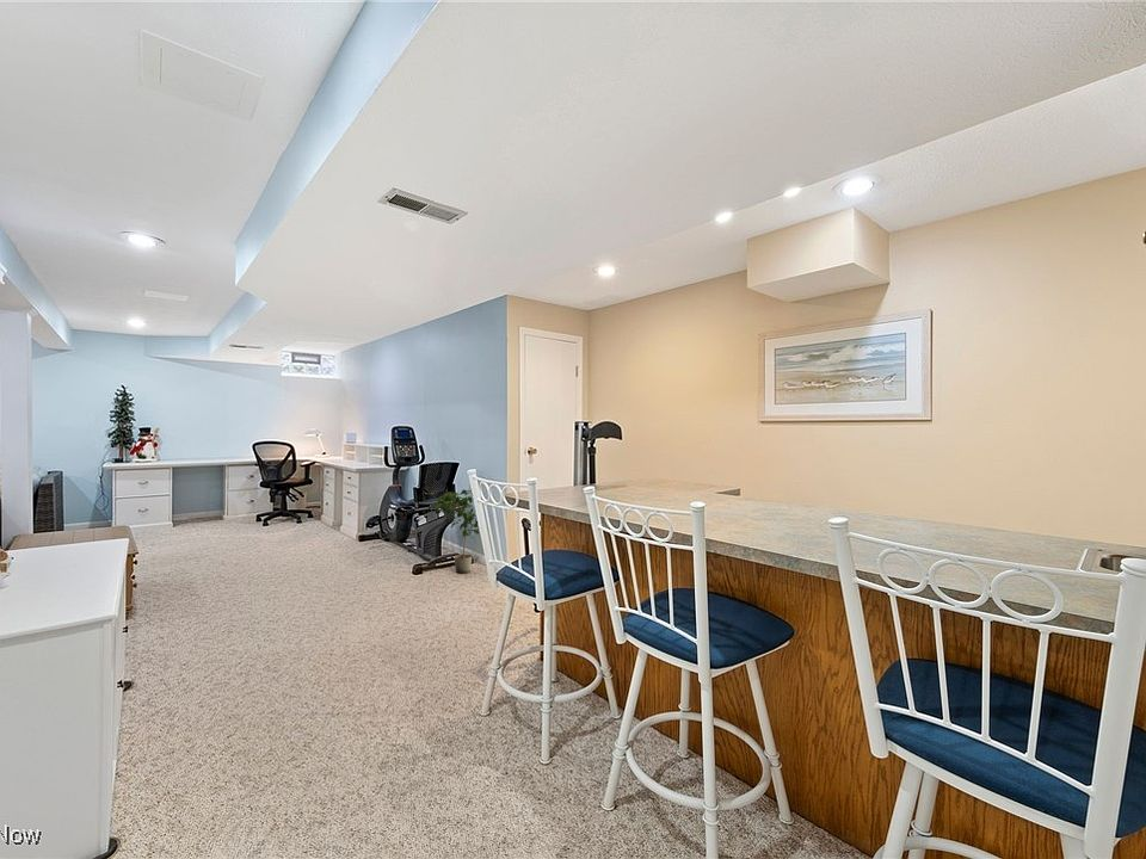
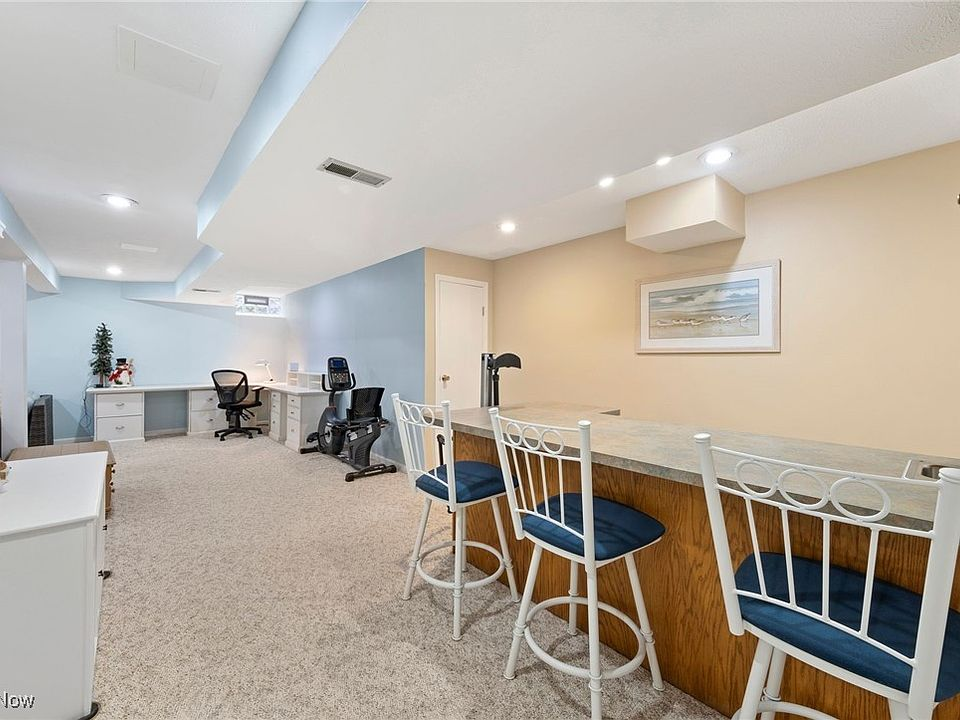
- potted plant [430,489,480,575]
